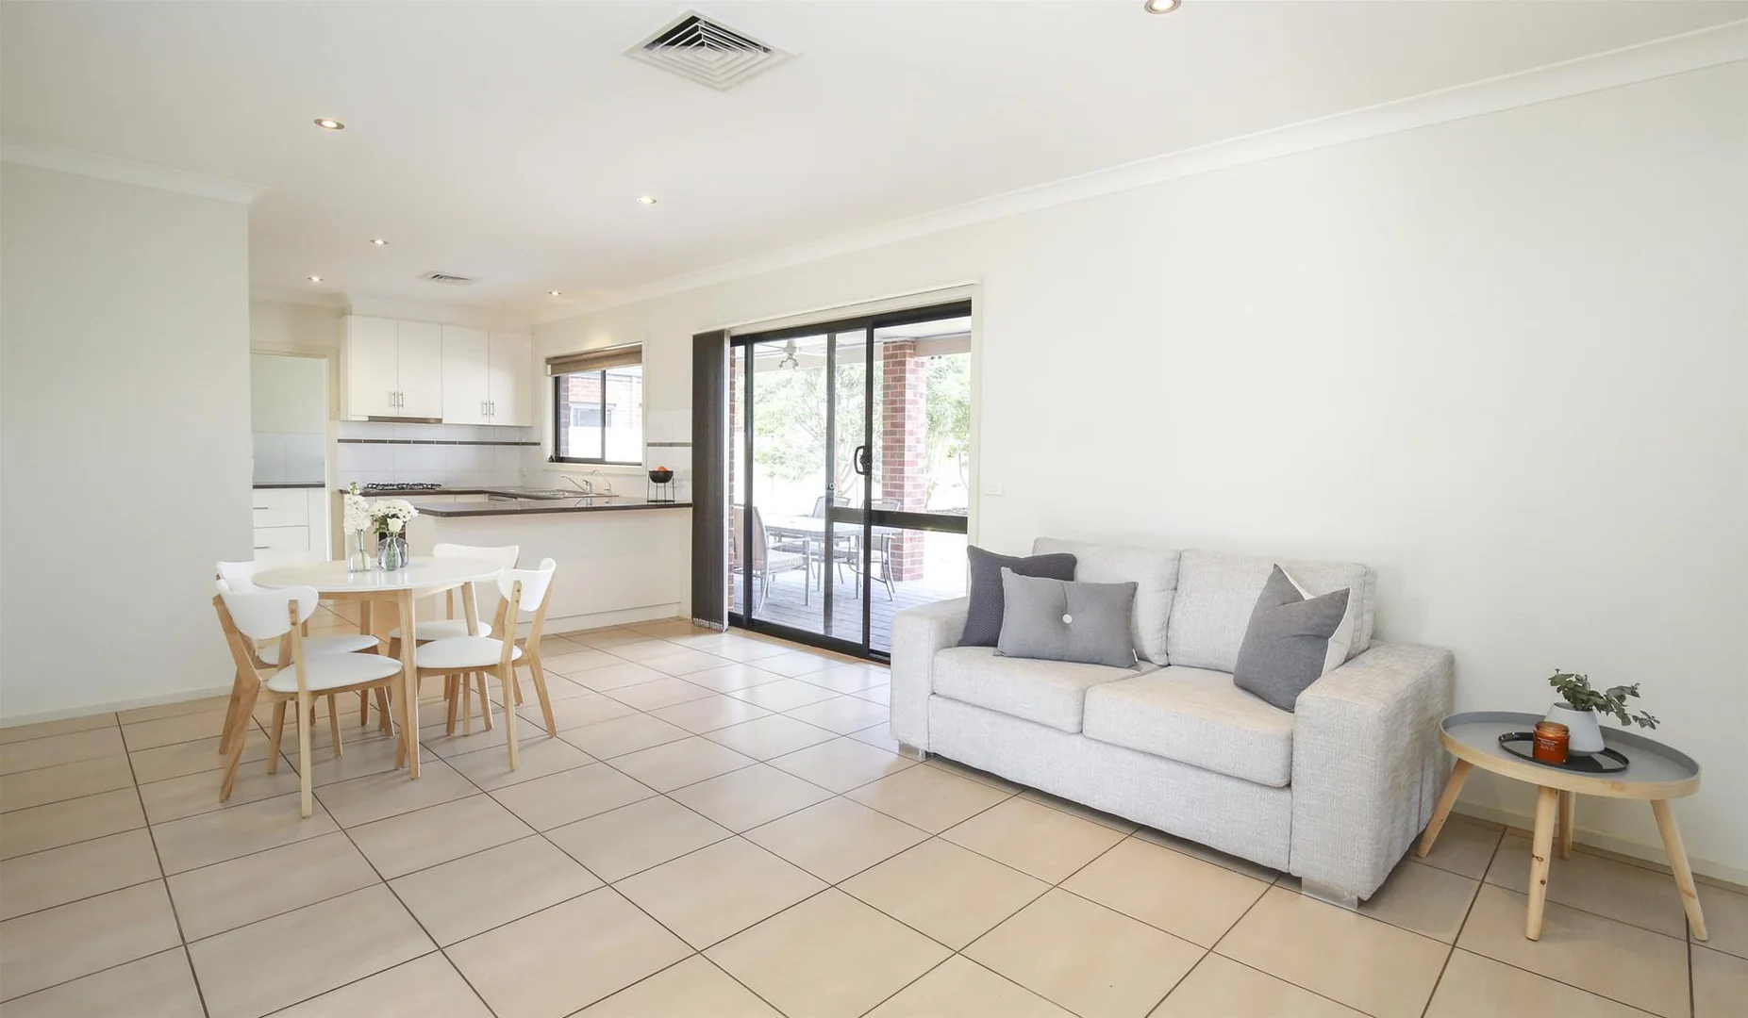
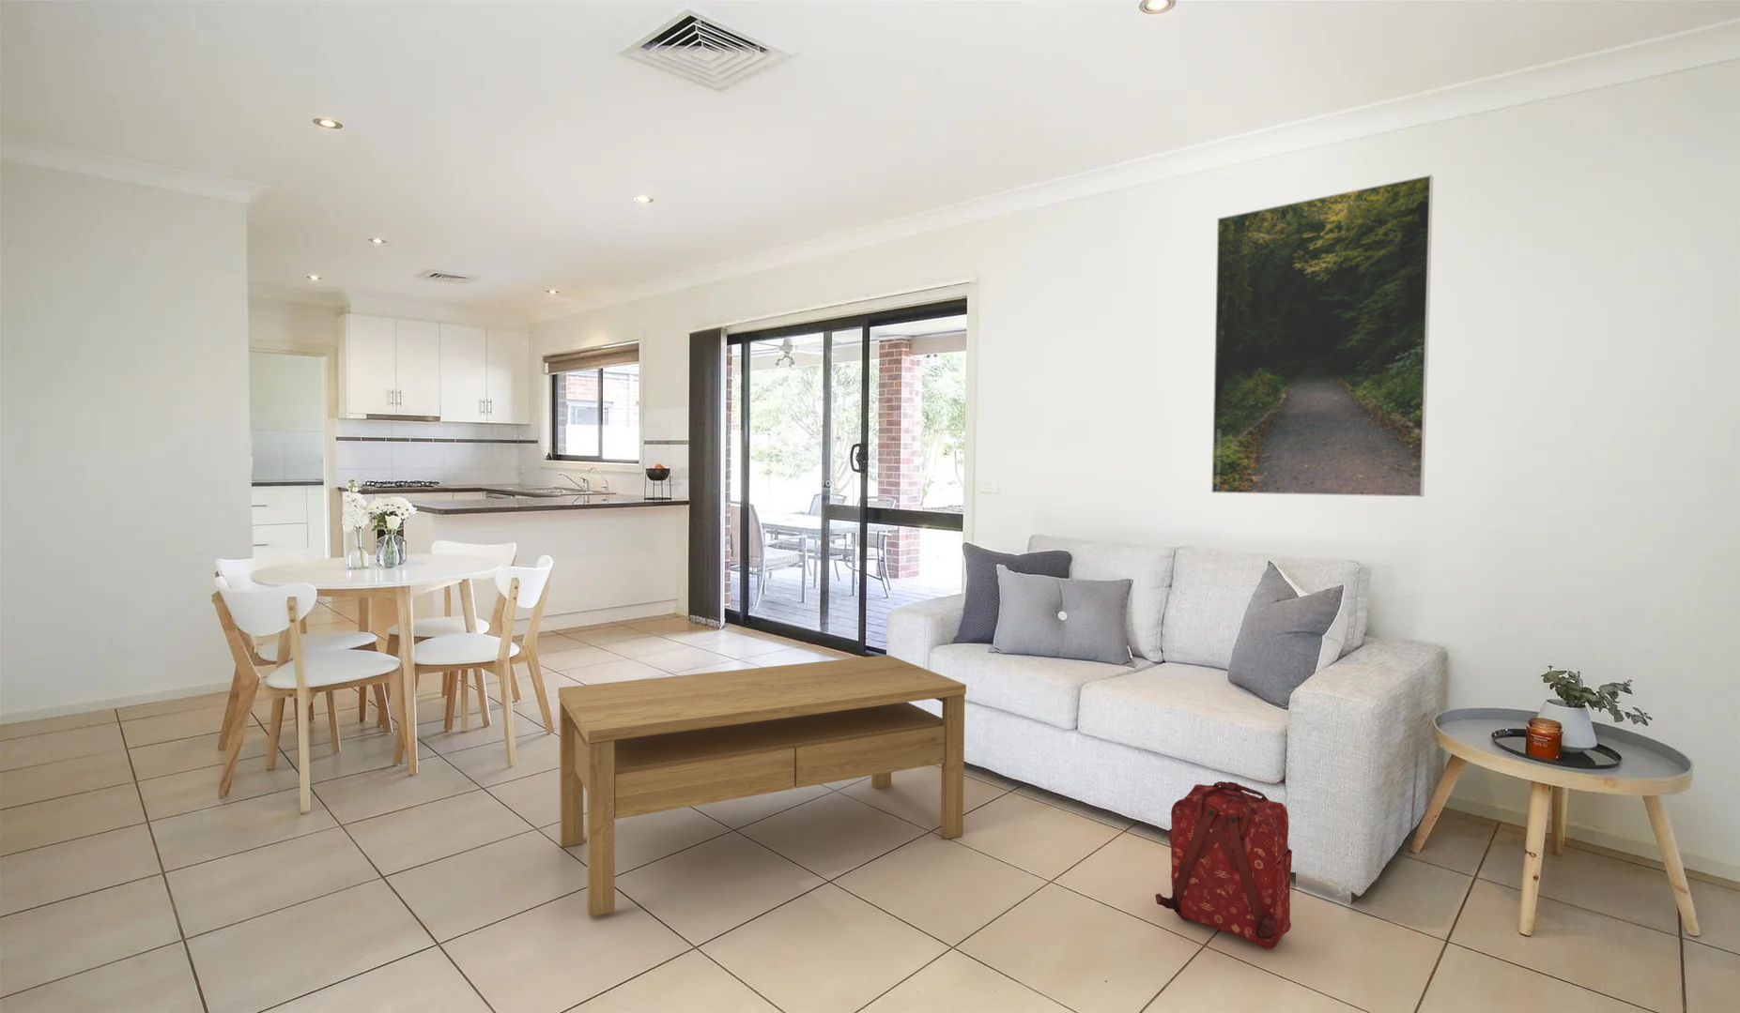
+ coffee table [557,654,968,918]
+ backpack [1154,780,1294,950]
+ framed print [1210,174,1434,498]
